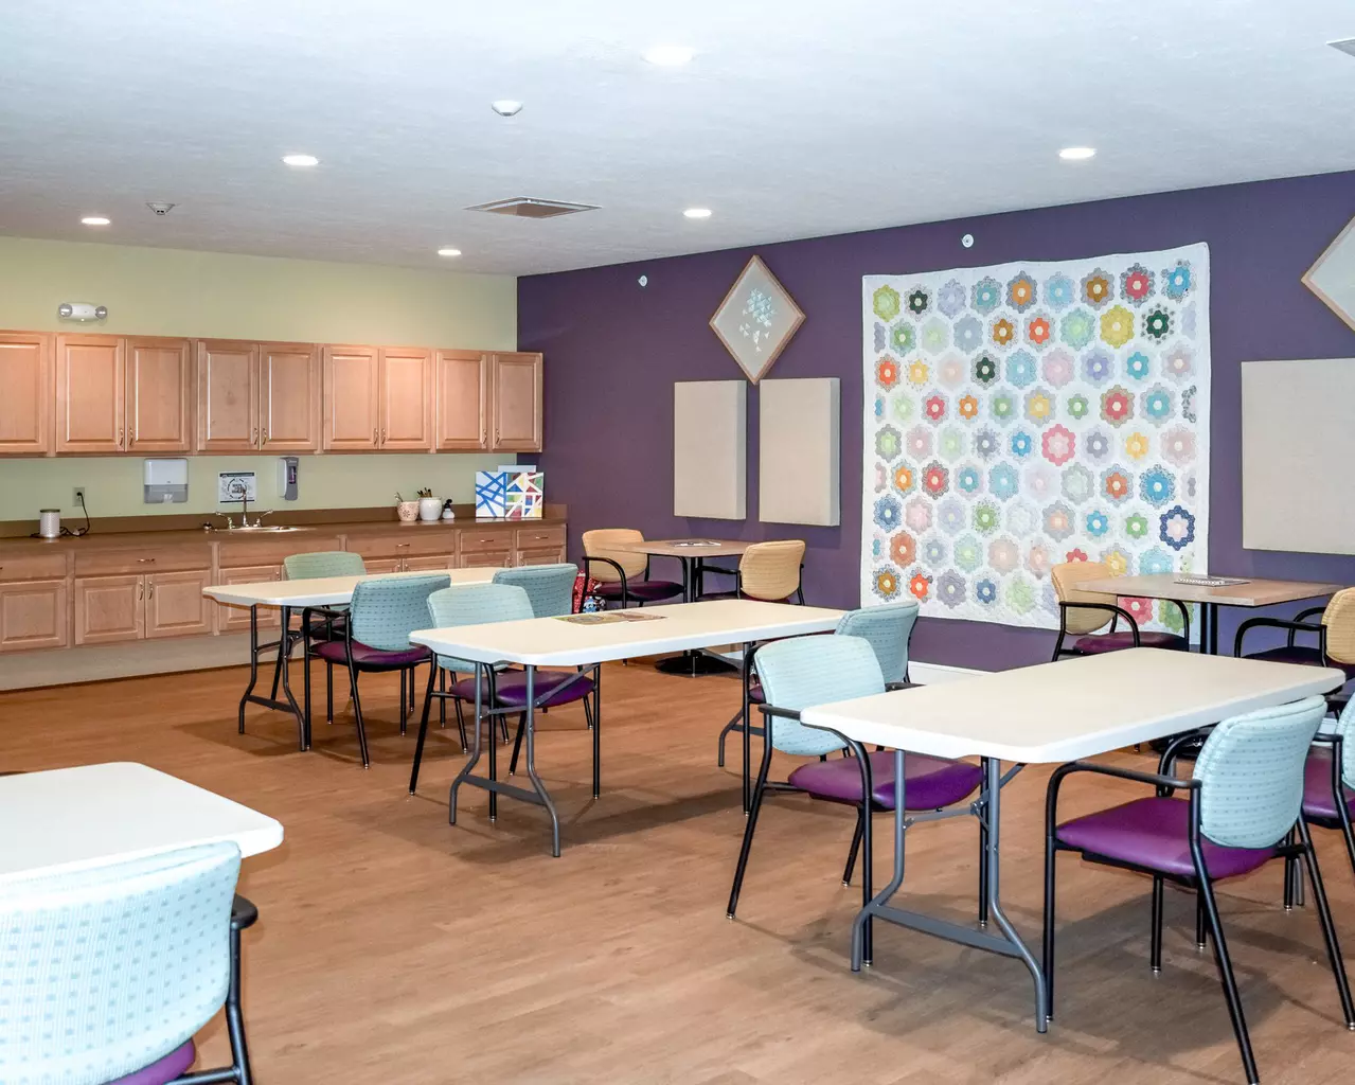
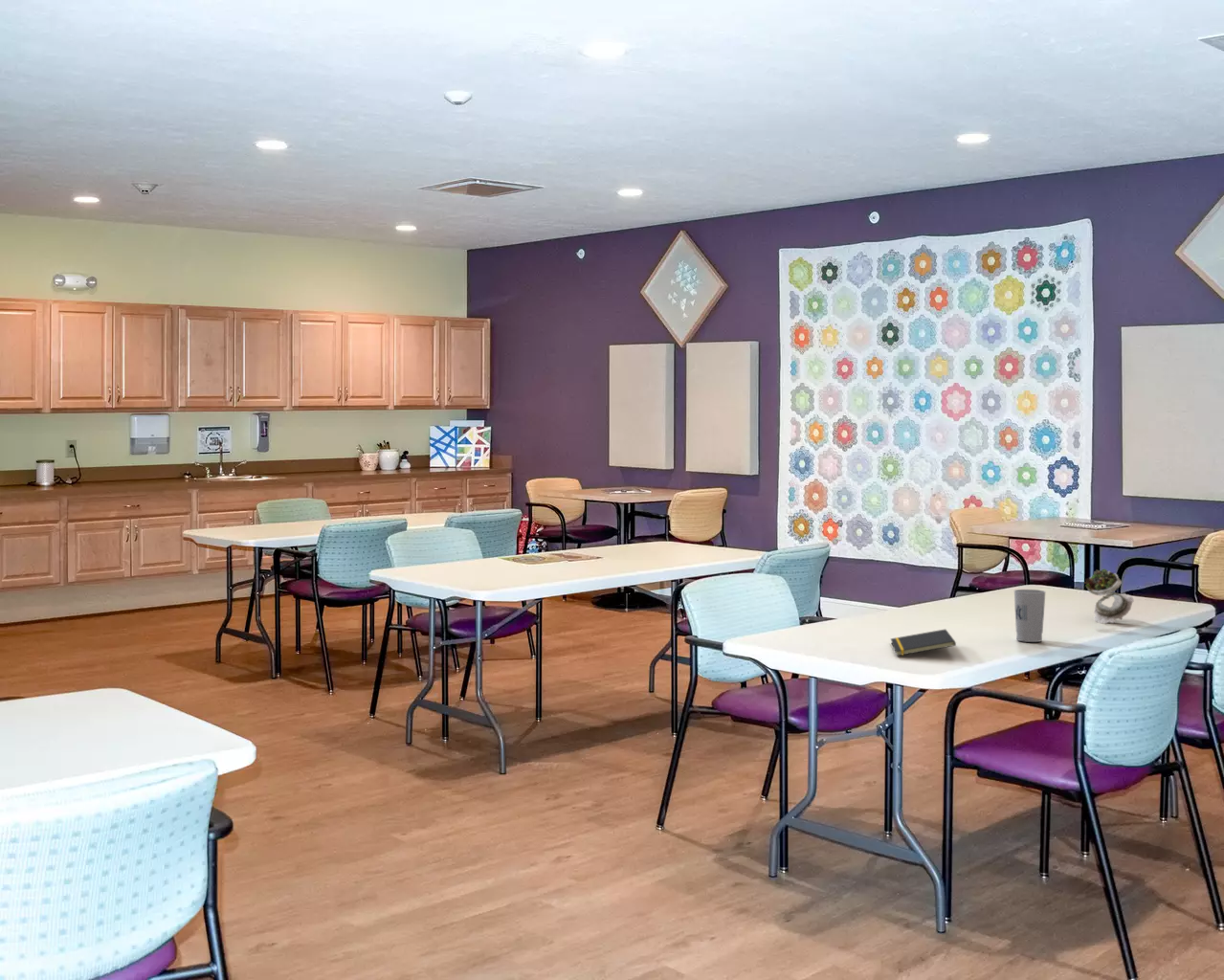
+ notepad [890,628,957,657]
+ cup [1013,589,1047,643]
+ succulent plant [1084,568,1135,625]
